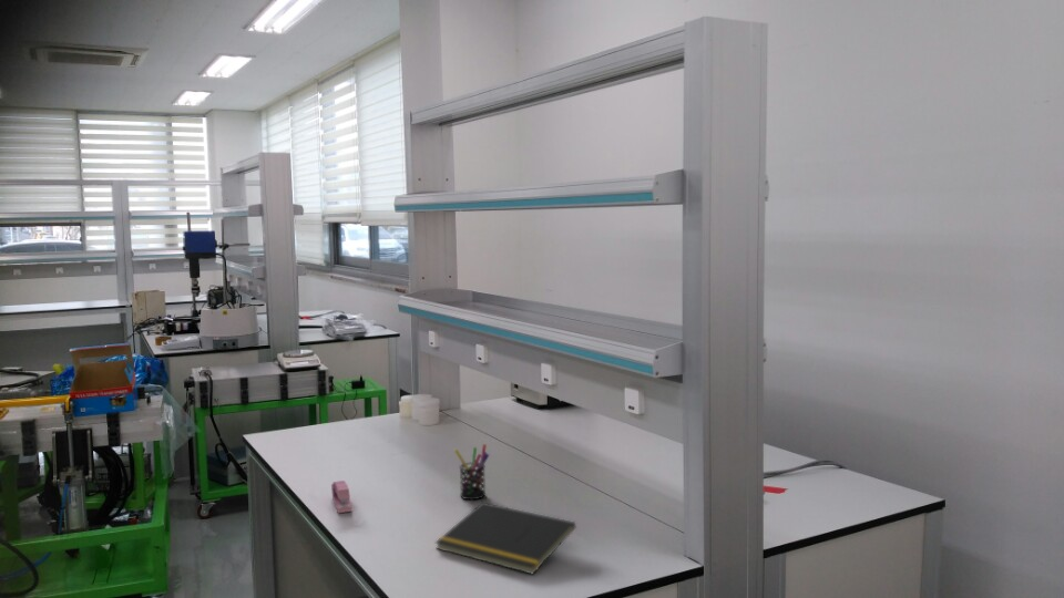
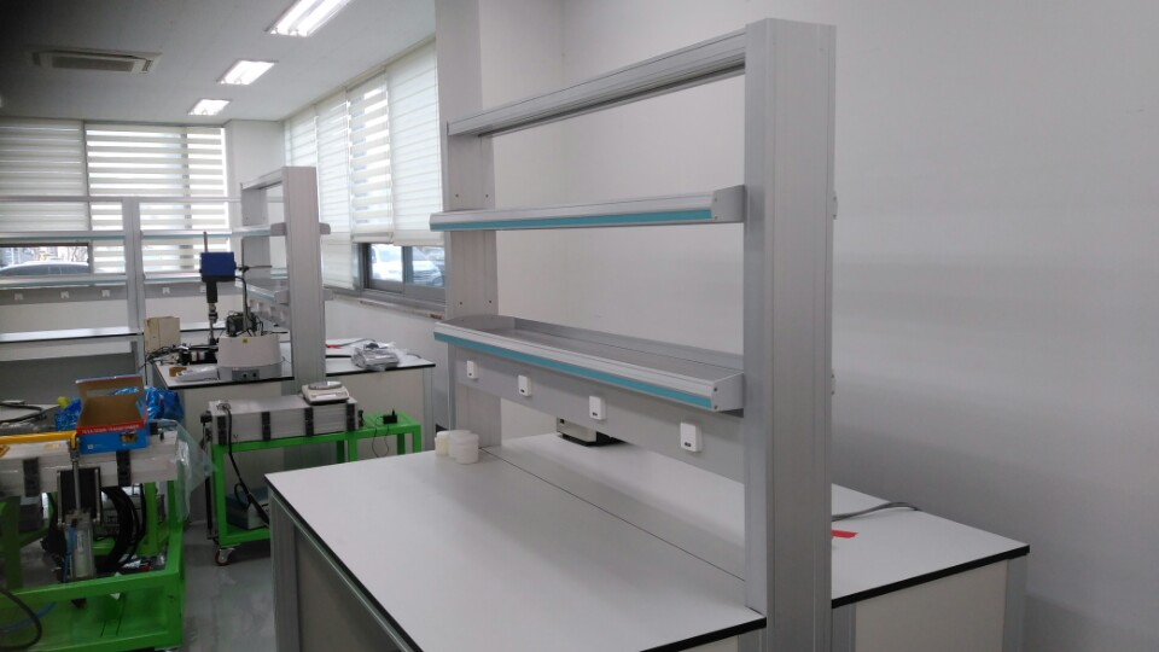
- stapler [330,480,354,514]
- notepad [434,502,576,575]
- pen holder [453,443,490,501]
